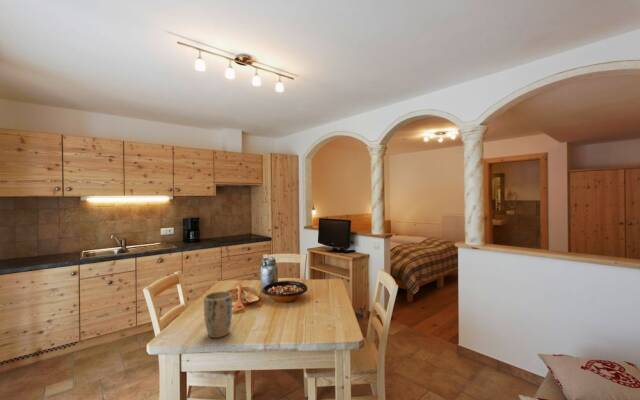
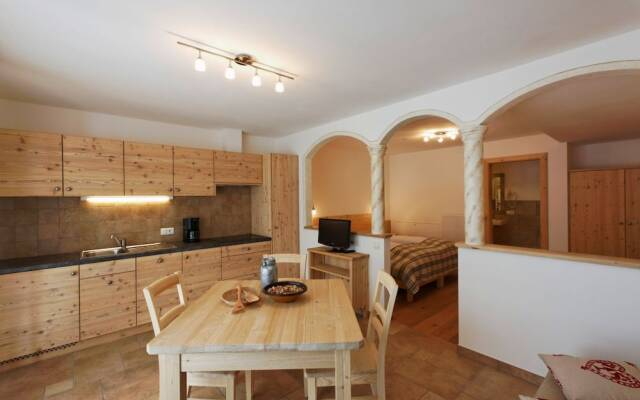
- plant pot [203,290,233,339]
